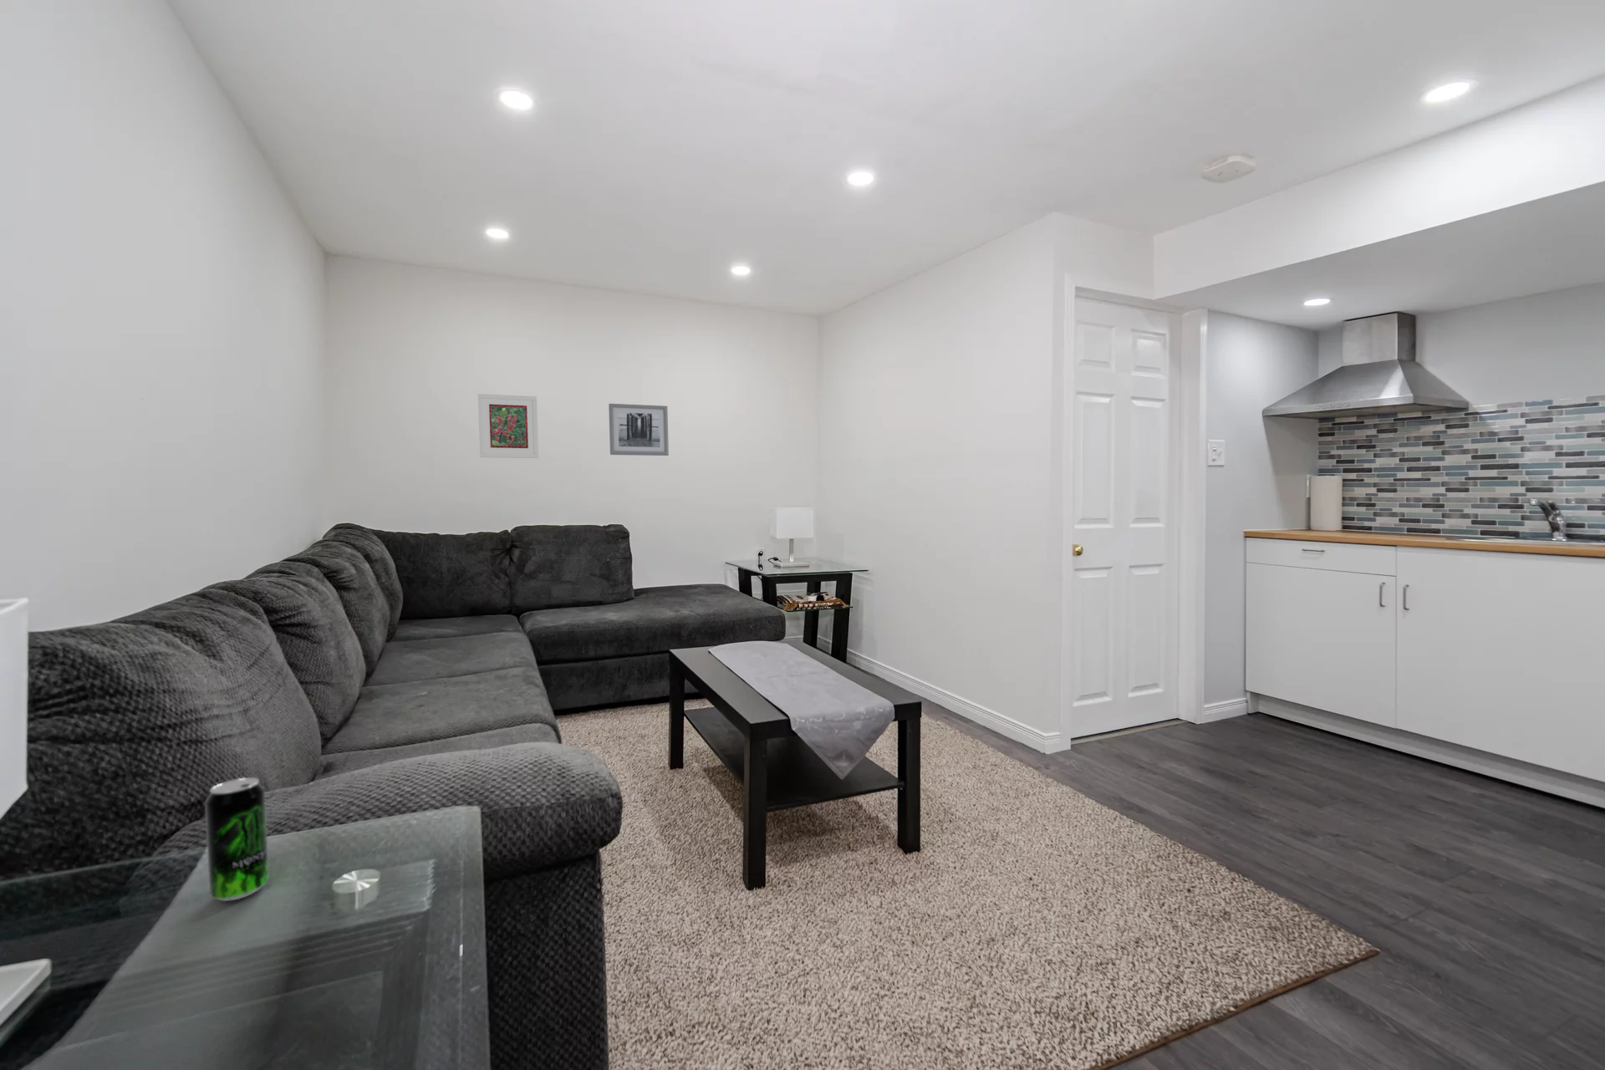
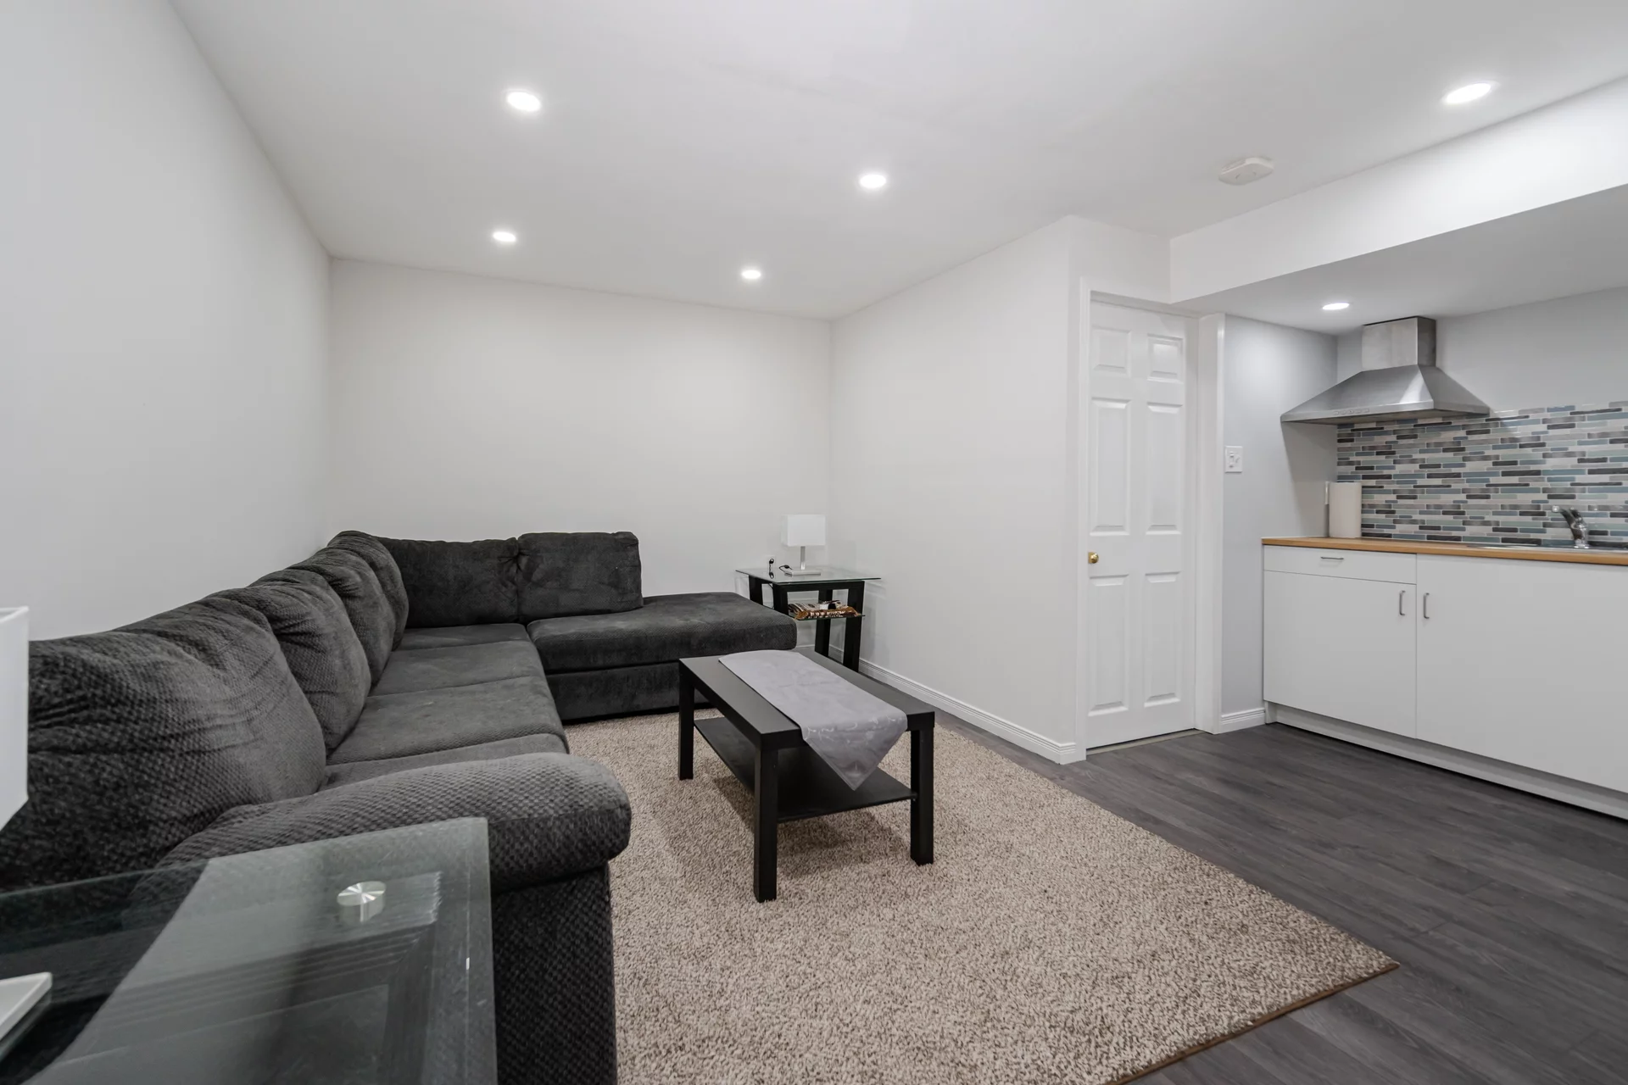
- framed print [478,393,539,459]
- beverage can [204,776,270,902]
- wall art [608,402,670,456]
